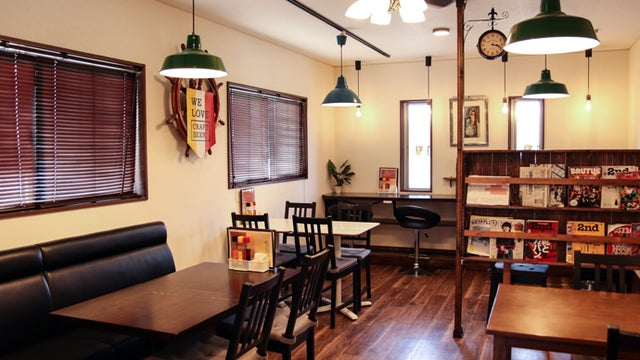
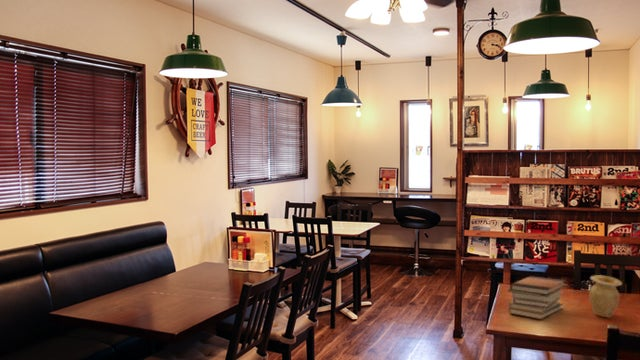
+ book stack [507,275,567,320]
+ vase [588,274,623,318]
